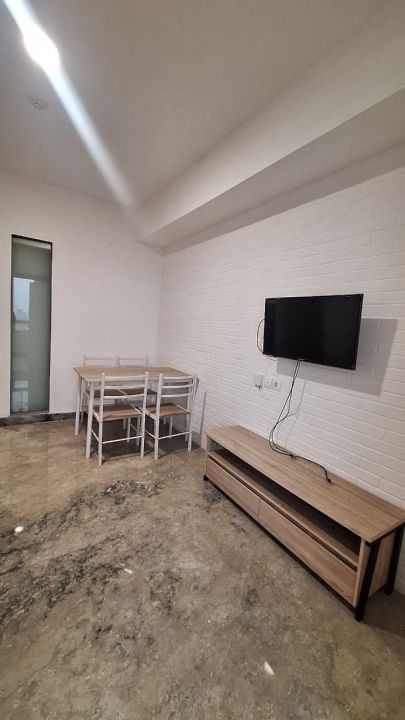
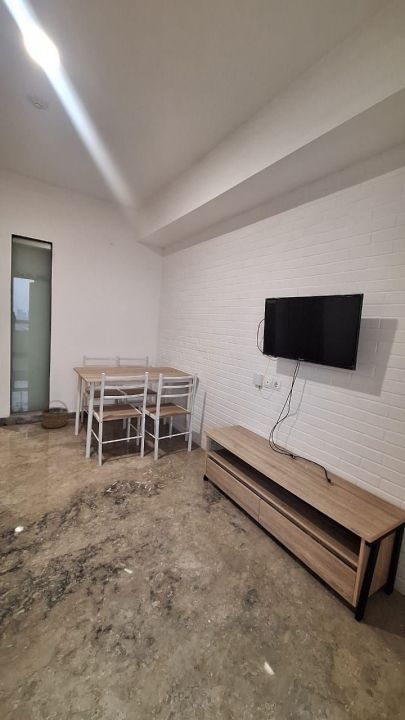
+ wicker basket [40,399,70,429]
